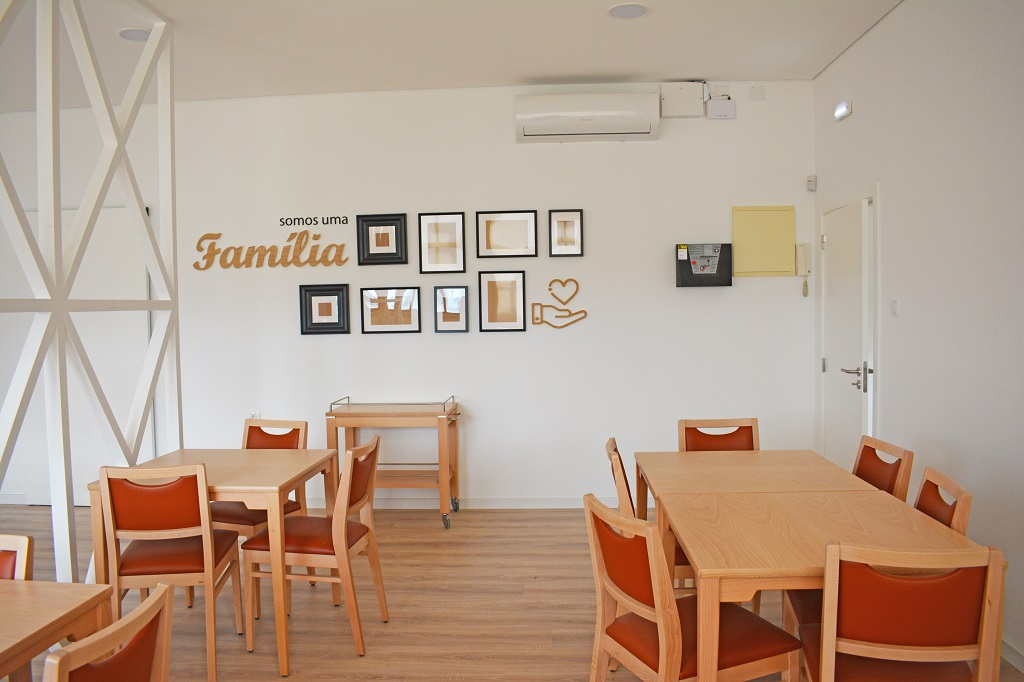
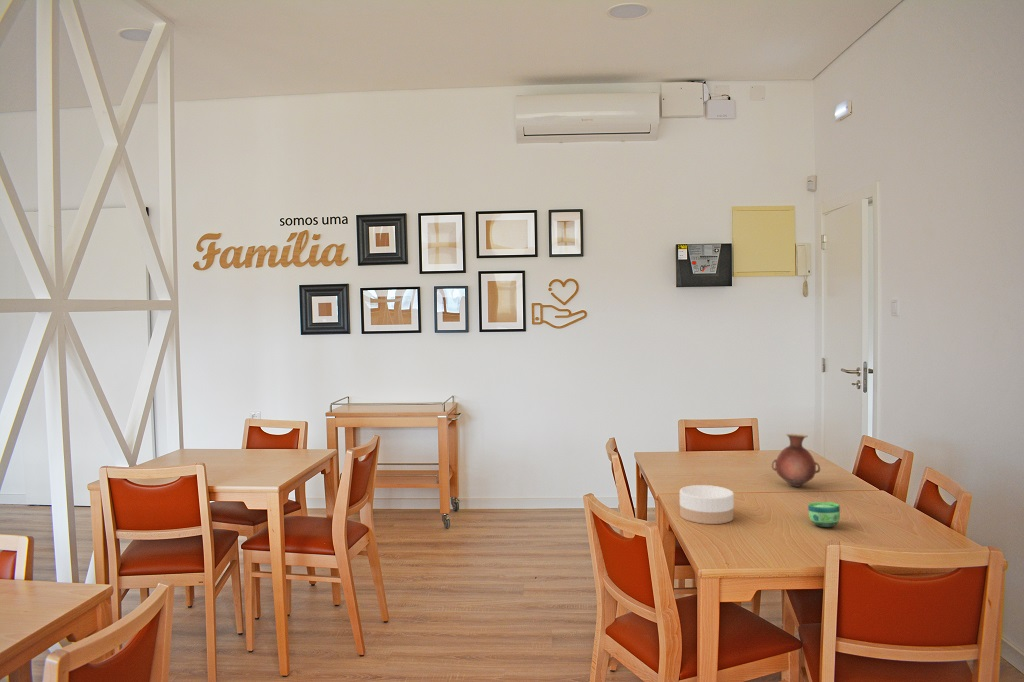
+ cup [807,501,841,528]
+ bowl [679,484,735,525]
+ vase [770,432,821,488]
